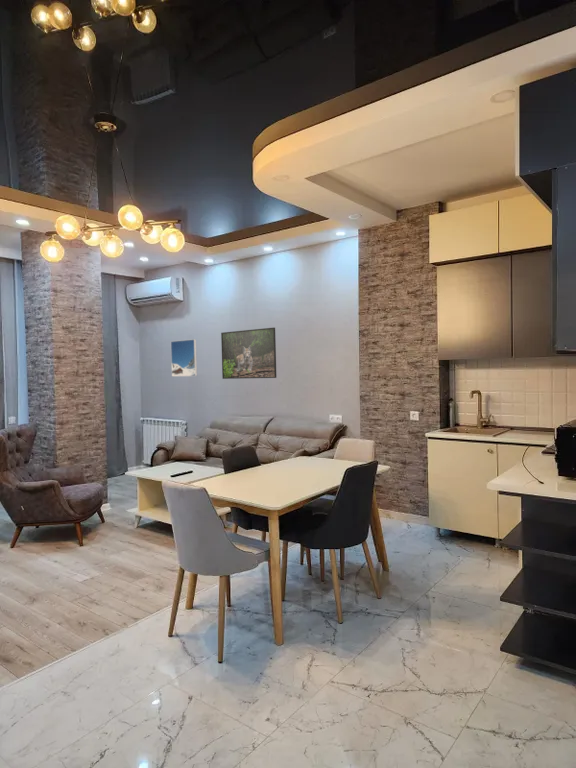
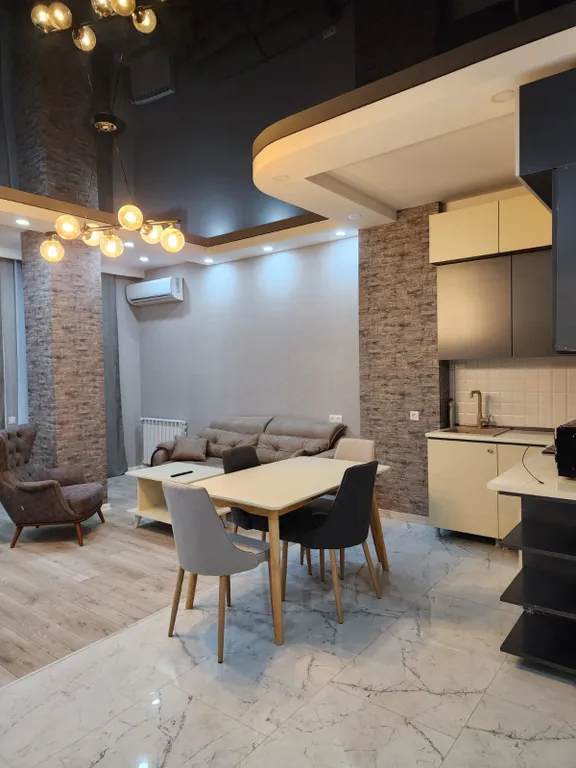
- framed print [220,327,277,380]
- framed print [170,338,198,378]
